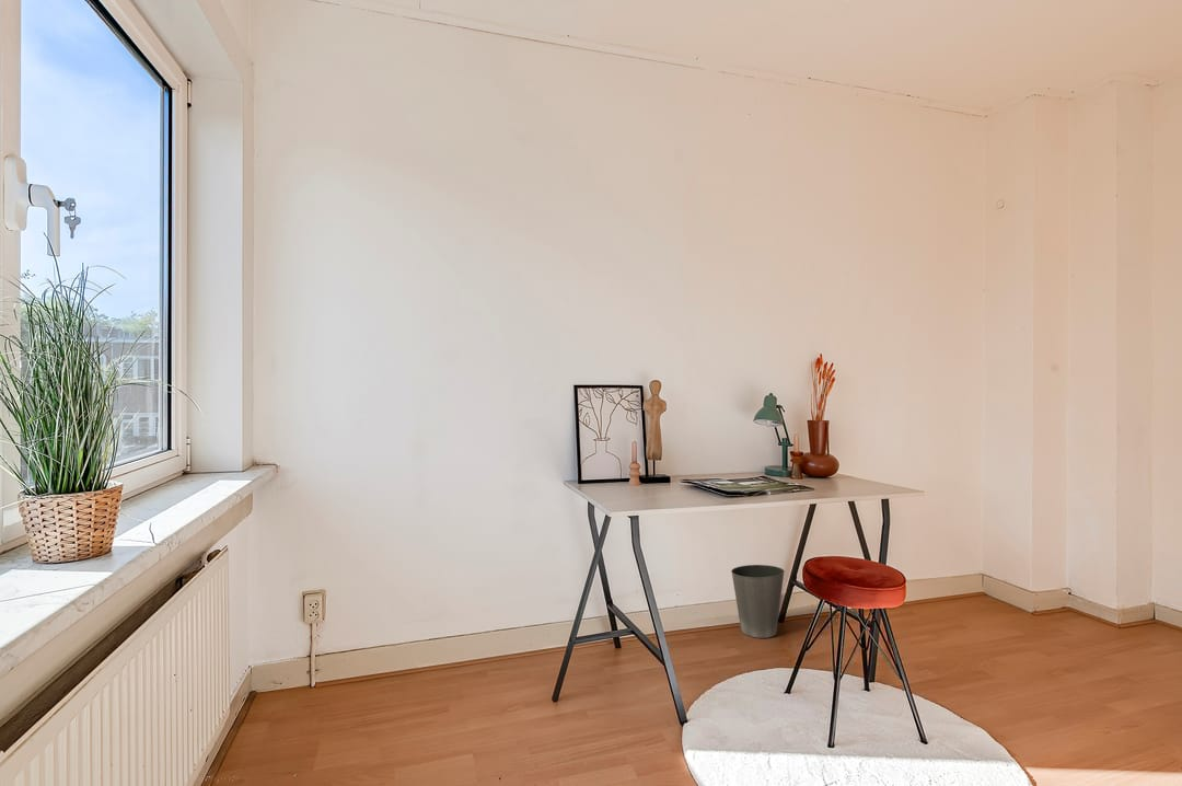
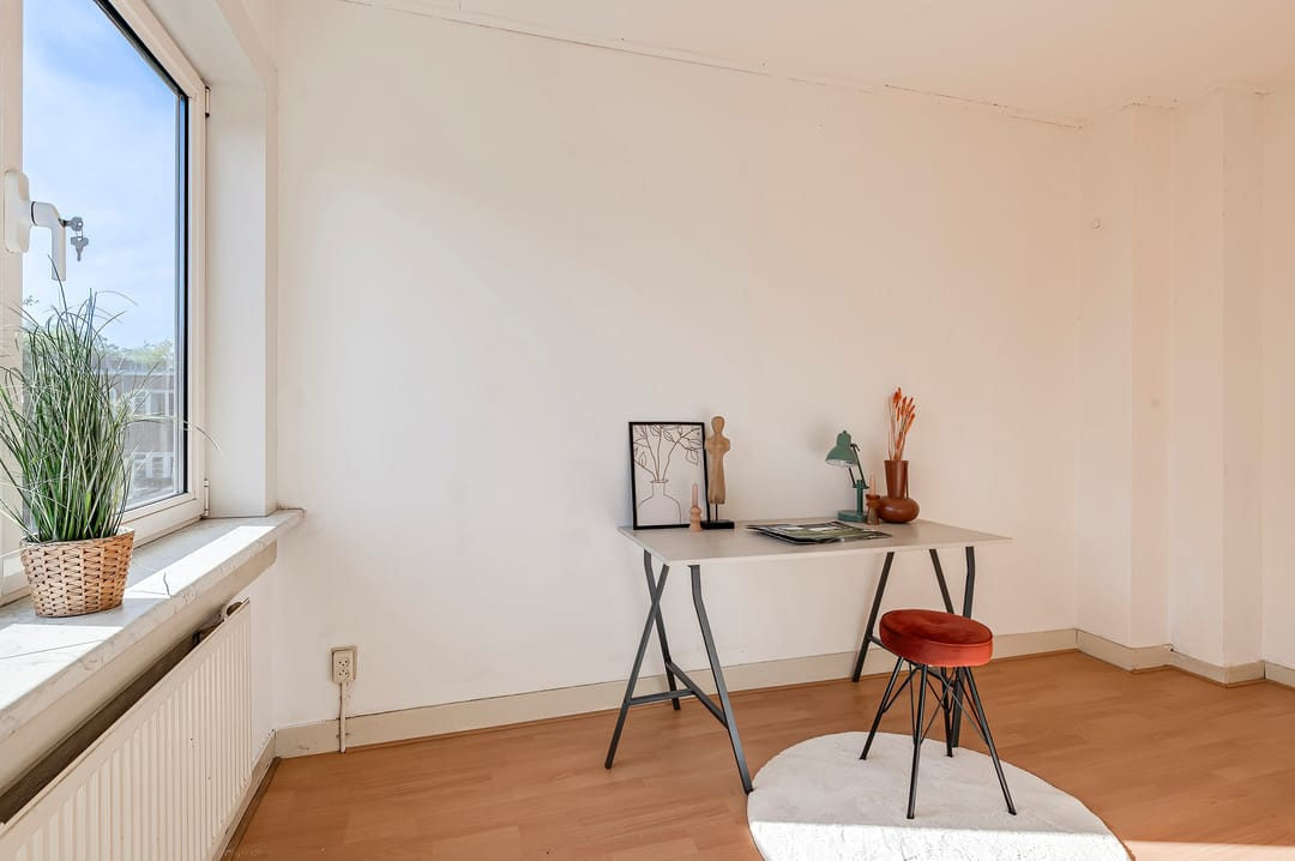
- waste basket [730,564,786,639]
